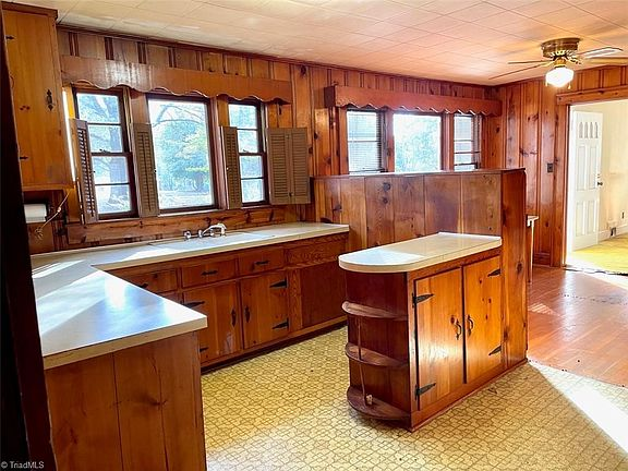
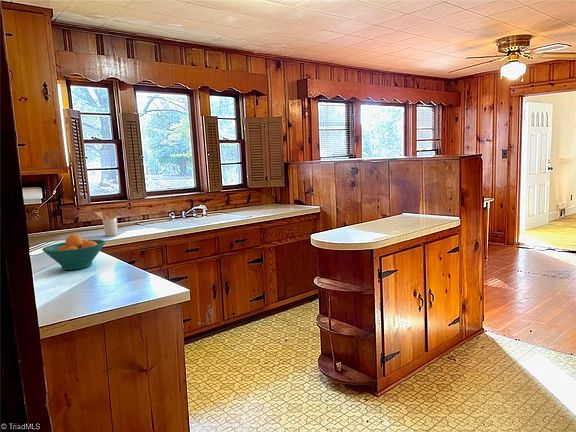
+ utensil holder [94,210,118,237]
+ fruit bowl [41,234,107,271]
